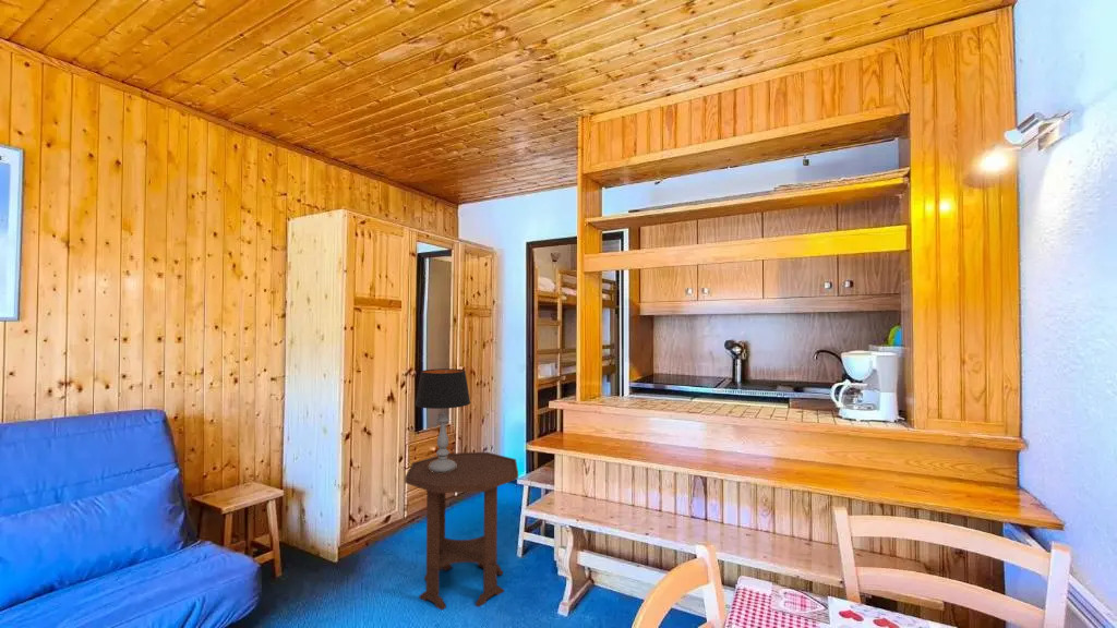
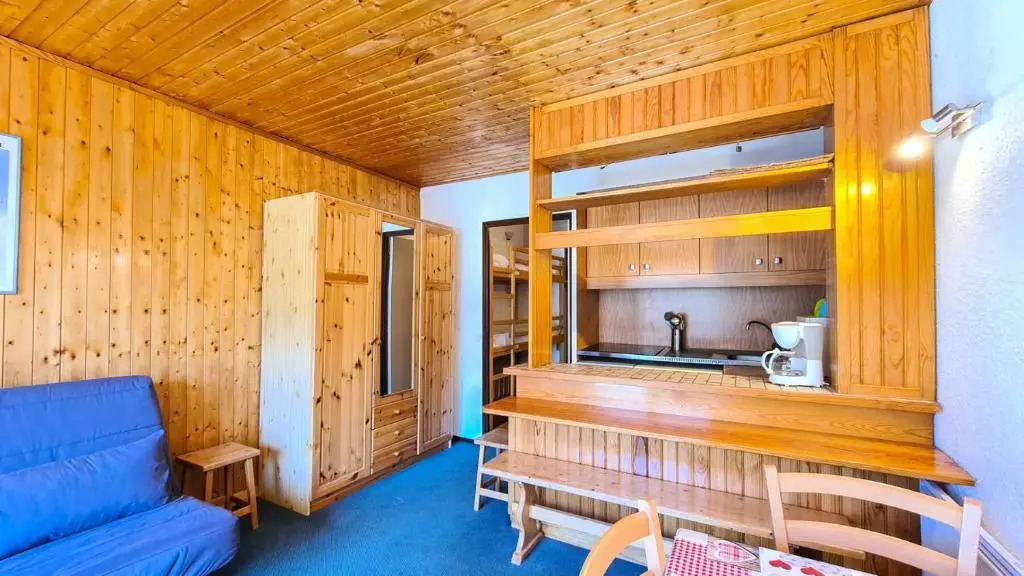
- table lamp [415,367,471,473]
- side table [404,451,519,612]
